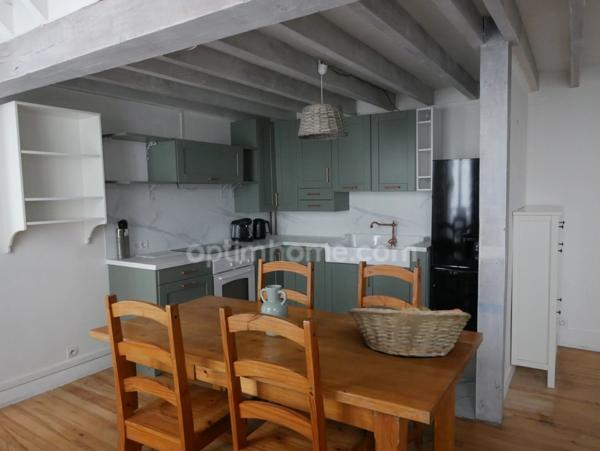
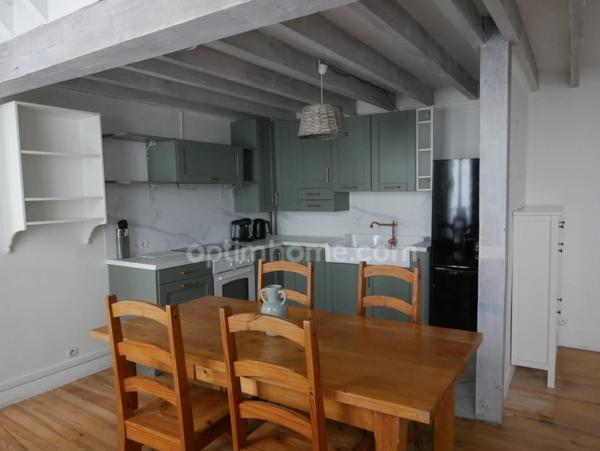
- fruit basket [347,300,472,358]
